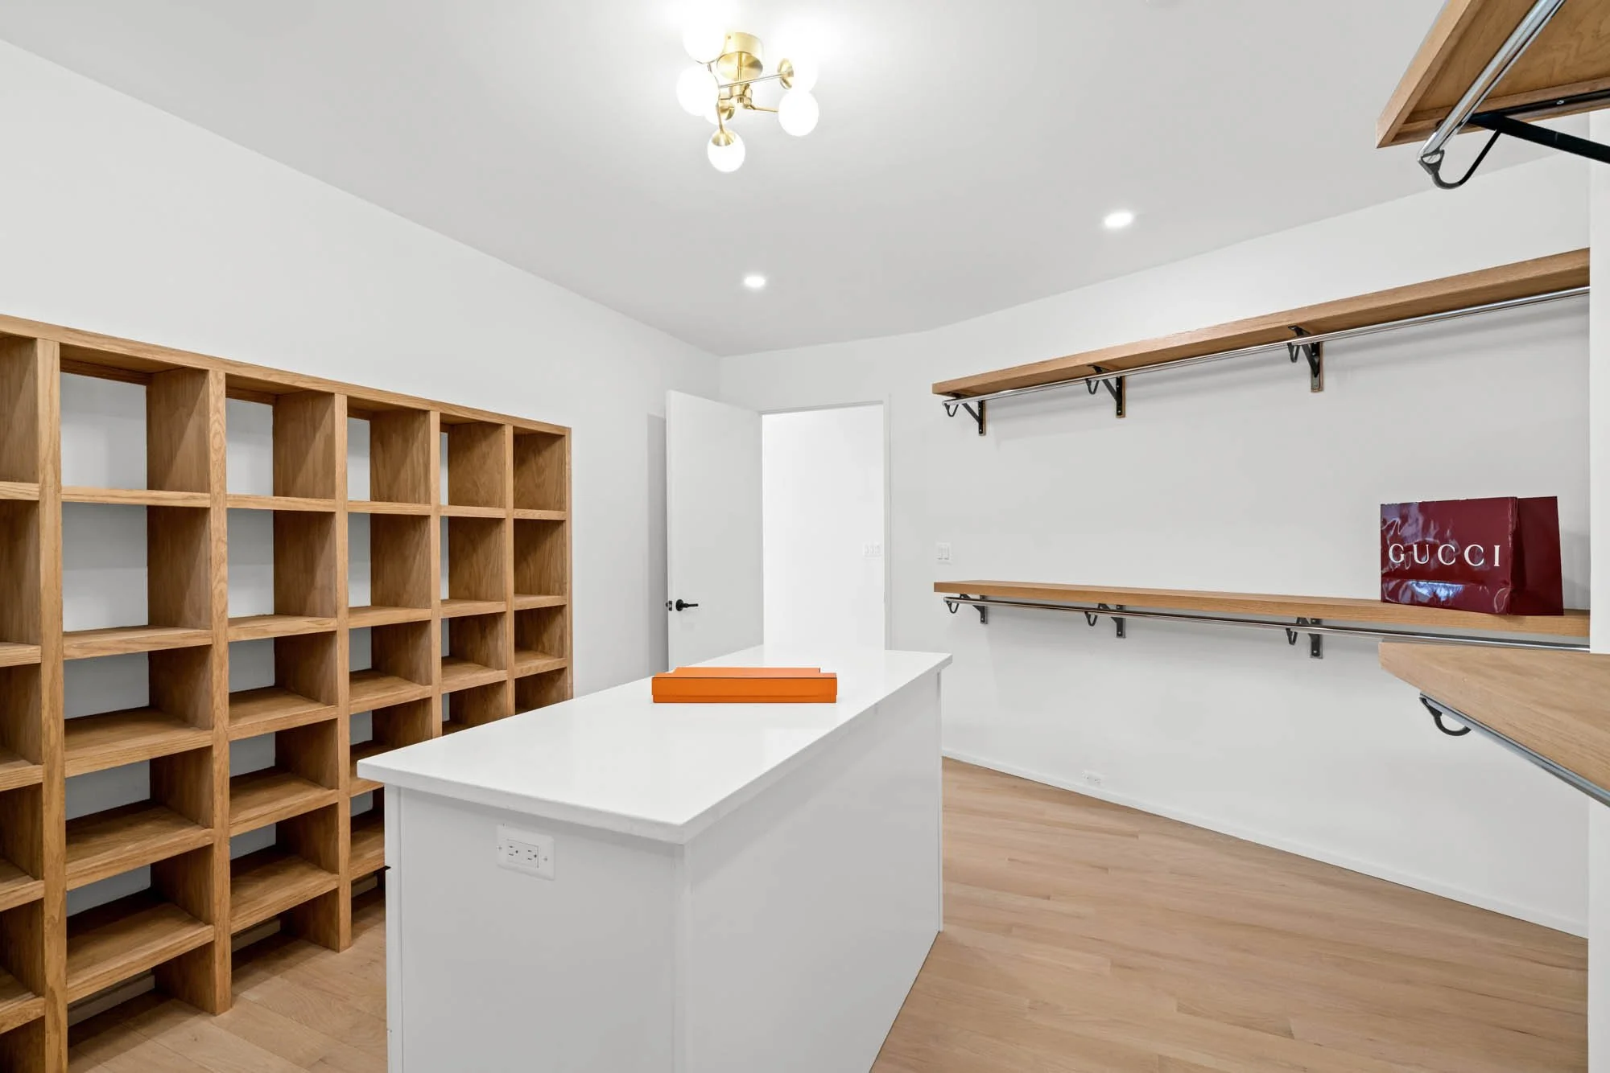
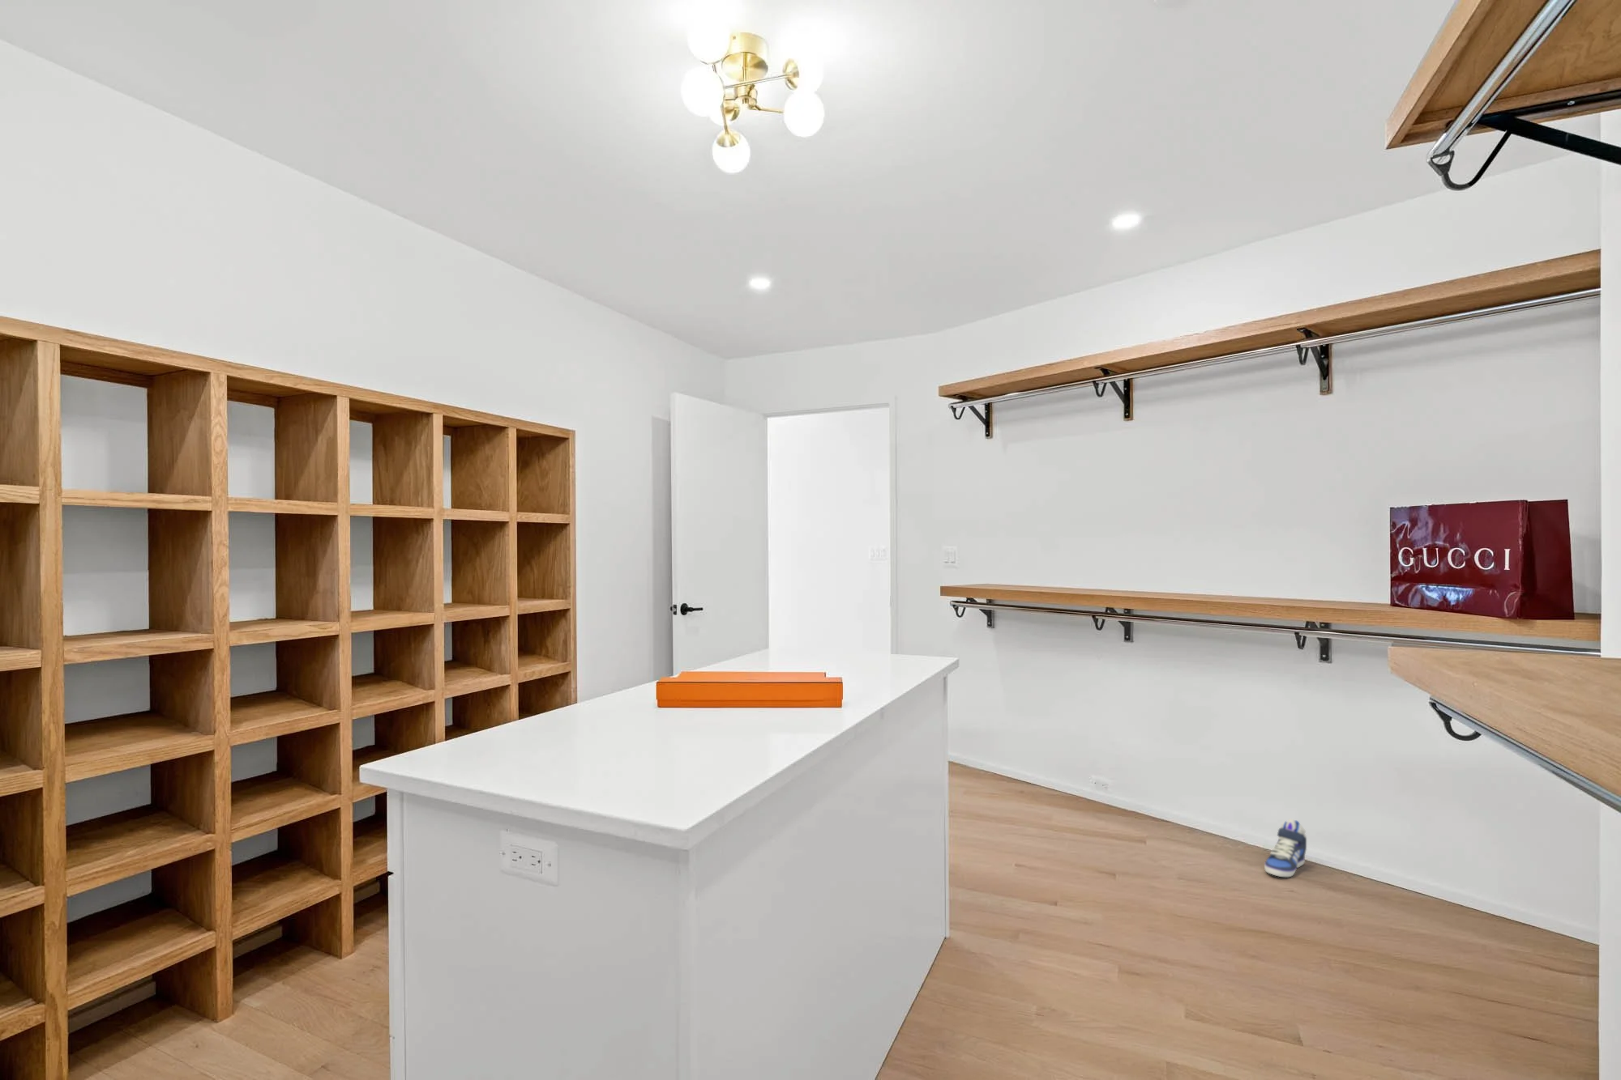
+ sneaker [1264,817,1307,878]
